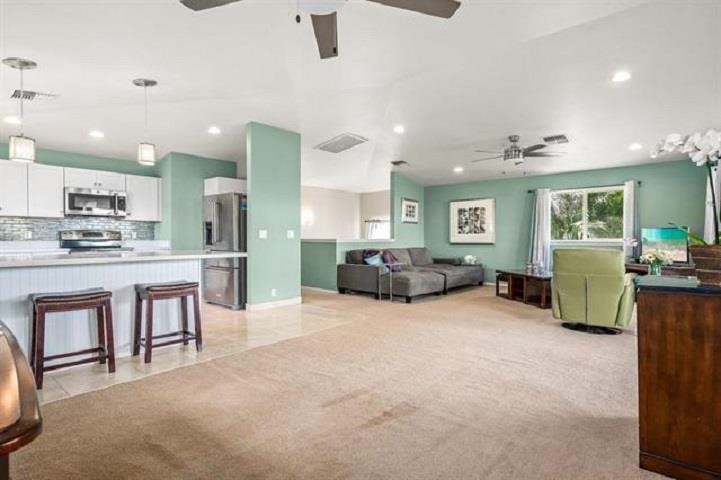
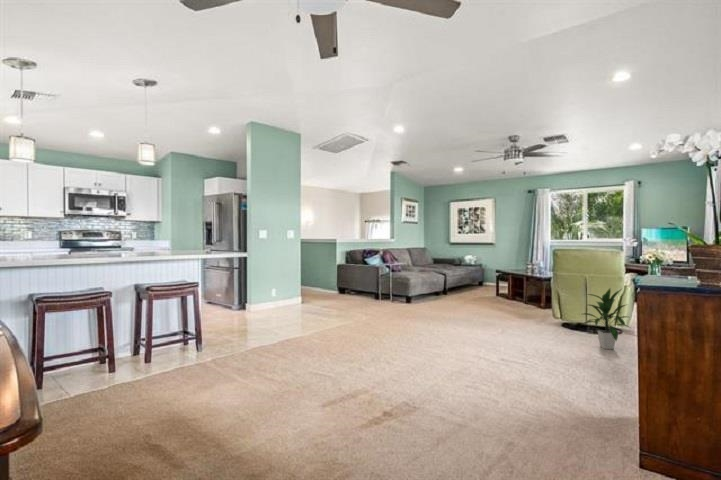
+ indoor plant [576,287,633,350]
